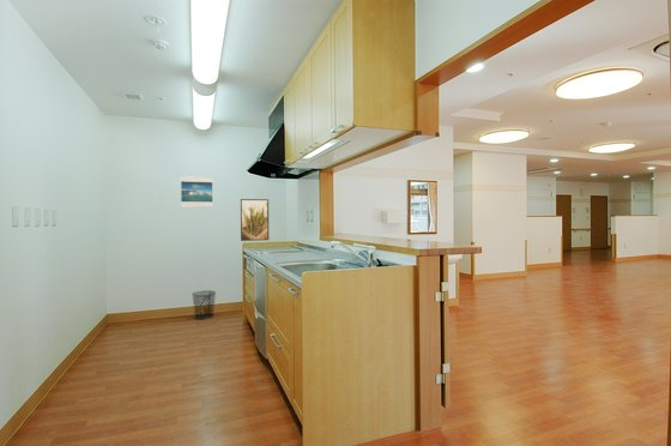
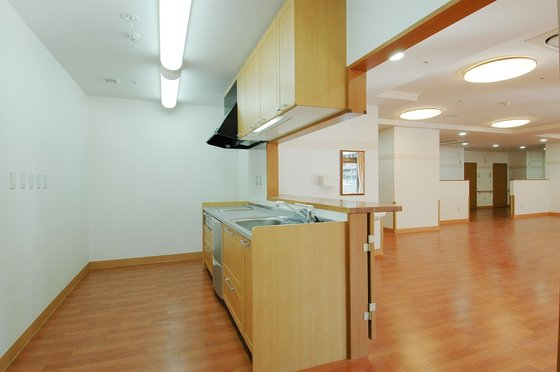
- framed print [240,198,270,242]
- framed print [180,175,214,209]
- waste bin [191,290,217,320]
